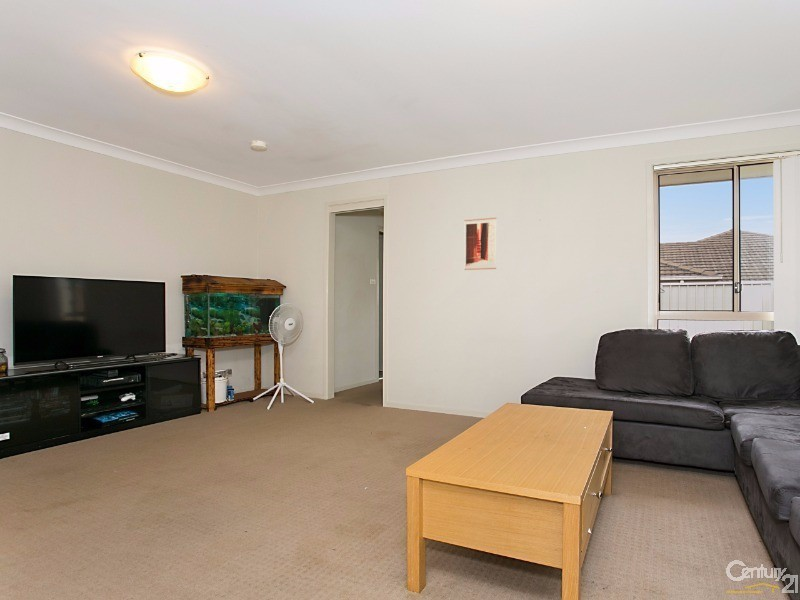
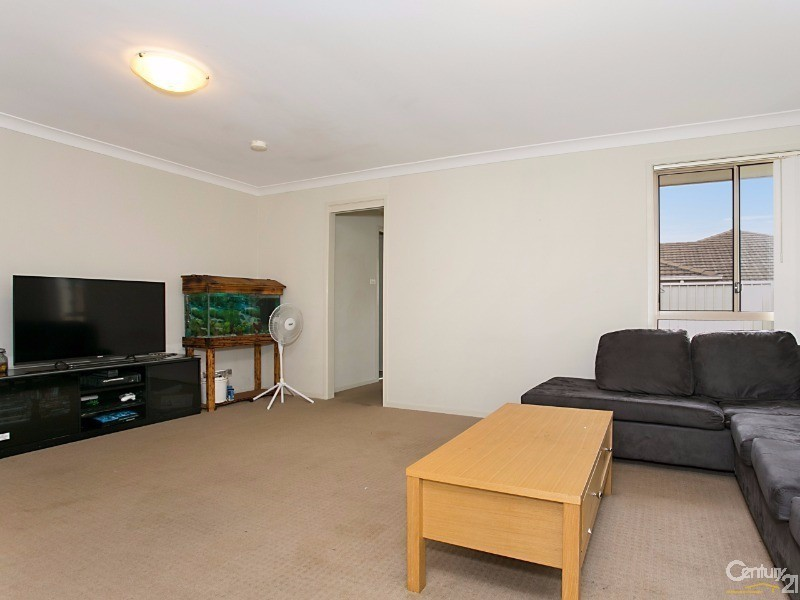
- wall art [463,217,497,271]
